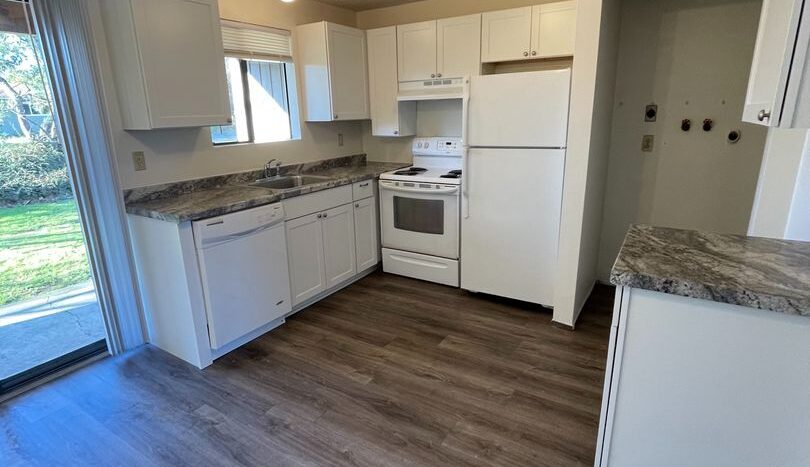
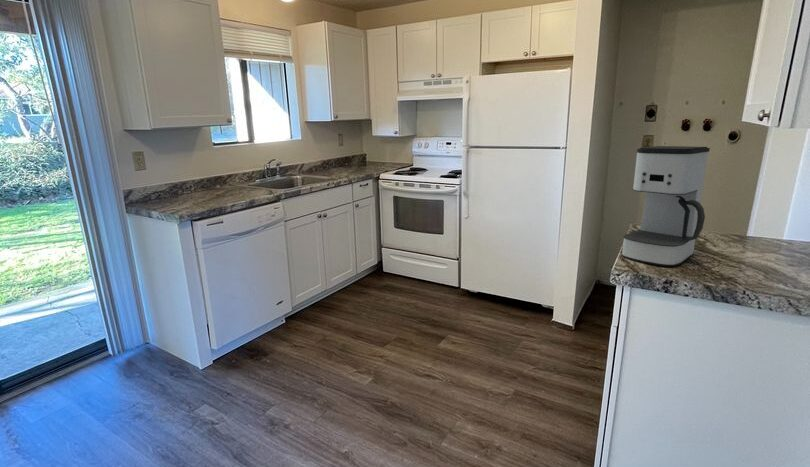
+ coffee maker [621,145,711,267]
